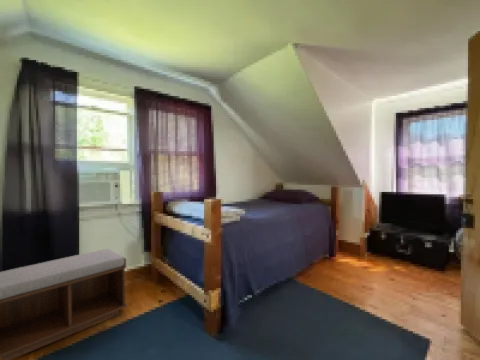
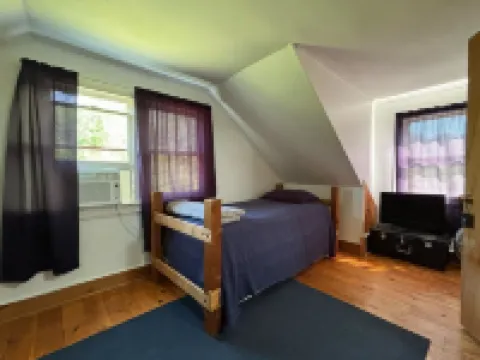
- bench [0,248,128,360]
